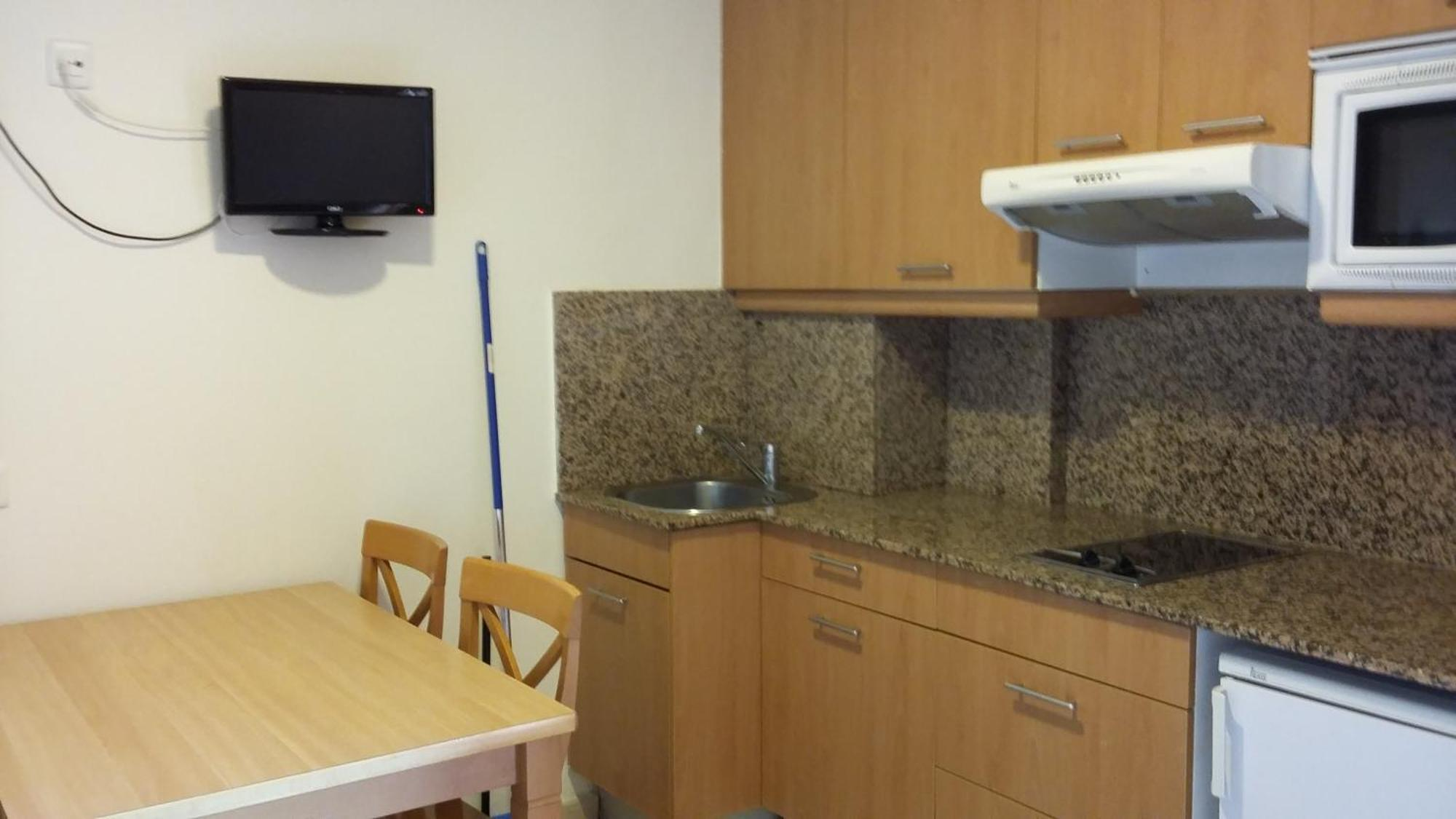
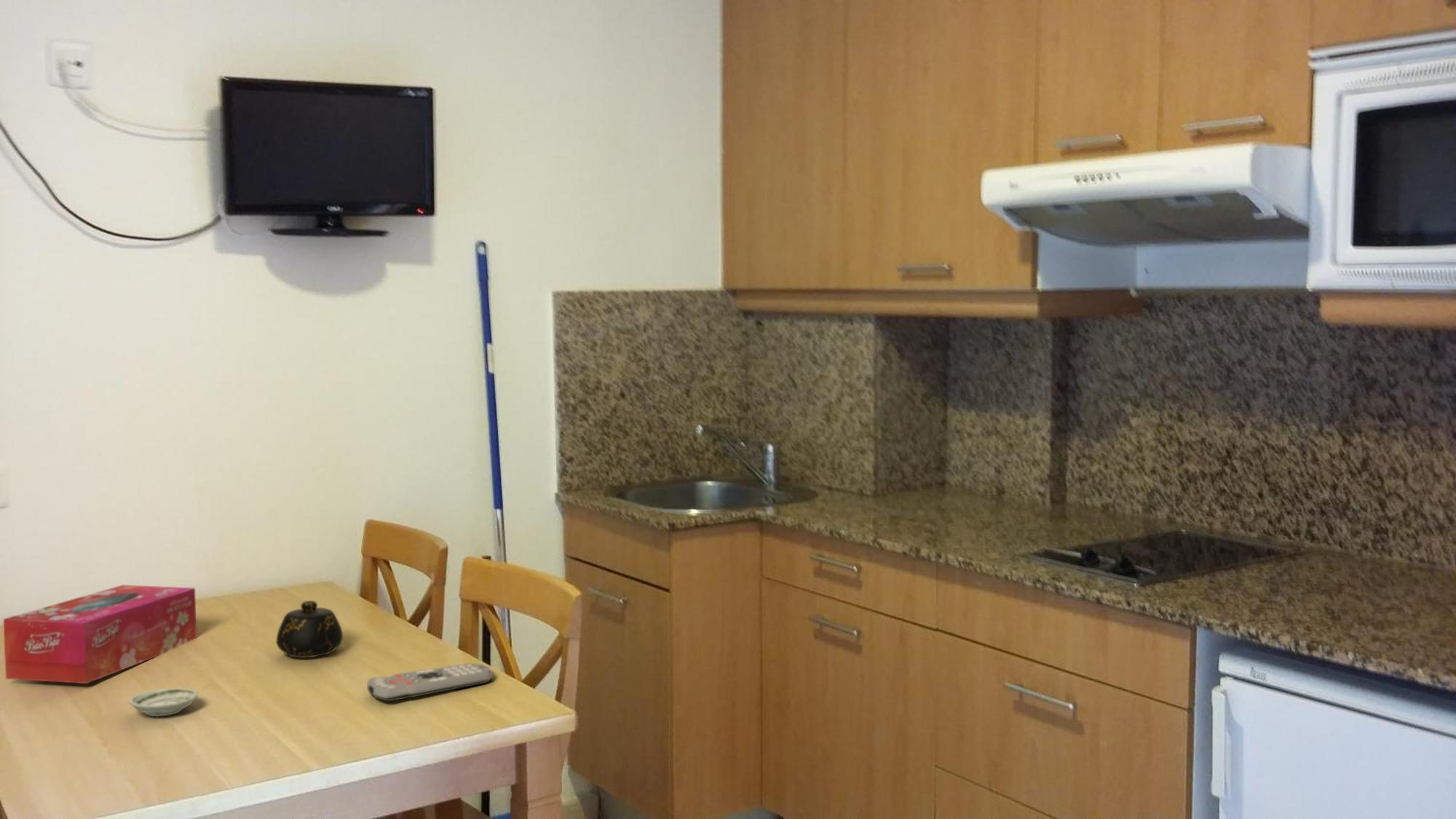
+ tissue box [3,584,197,684]
+ saucer [128,687,199,717]
+ teapot [276,600,344,658]
+ remote control [366,662,494,702]
